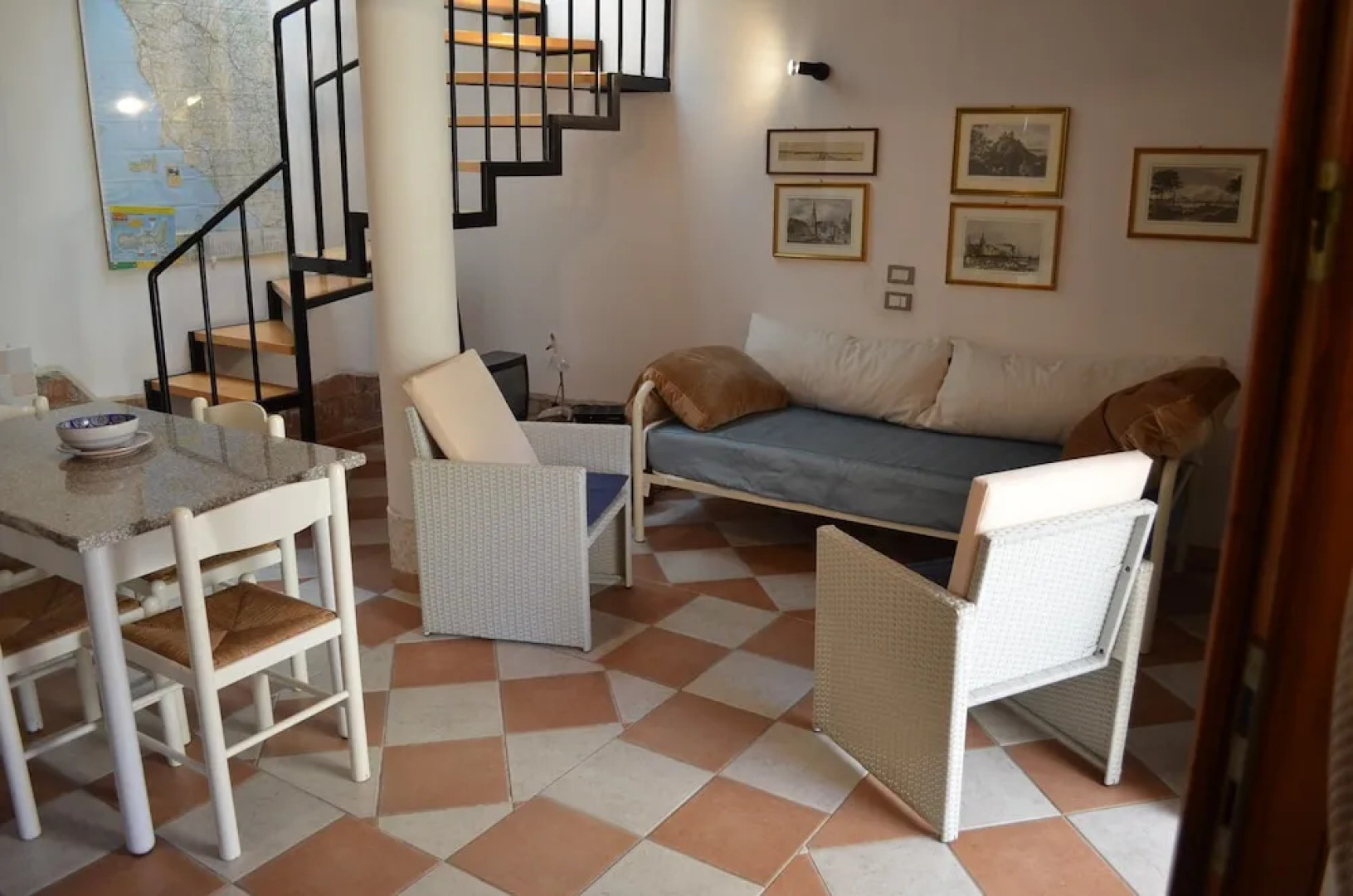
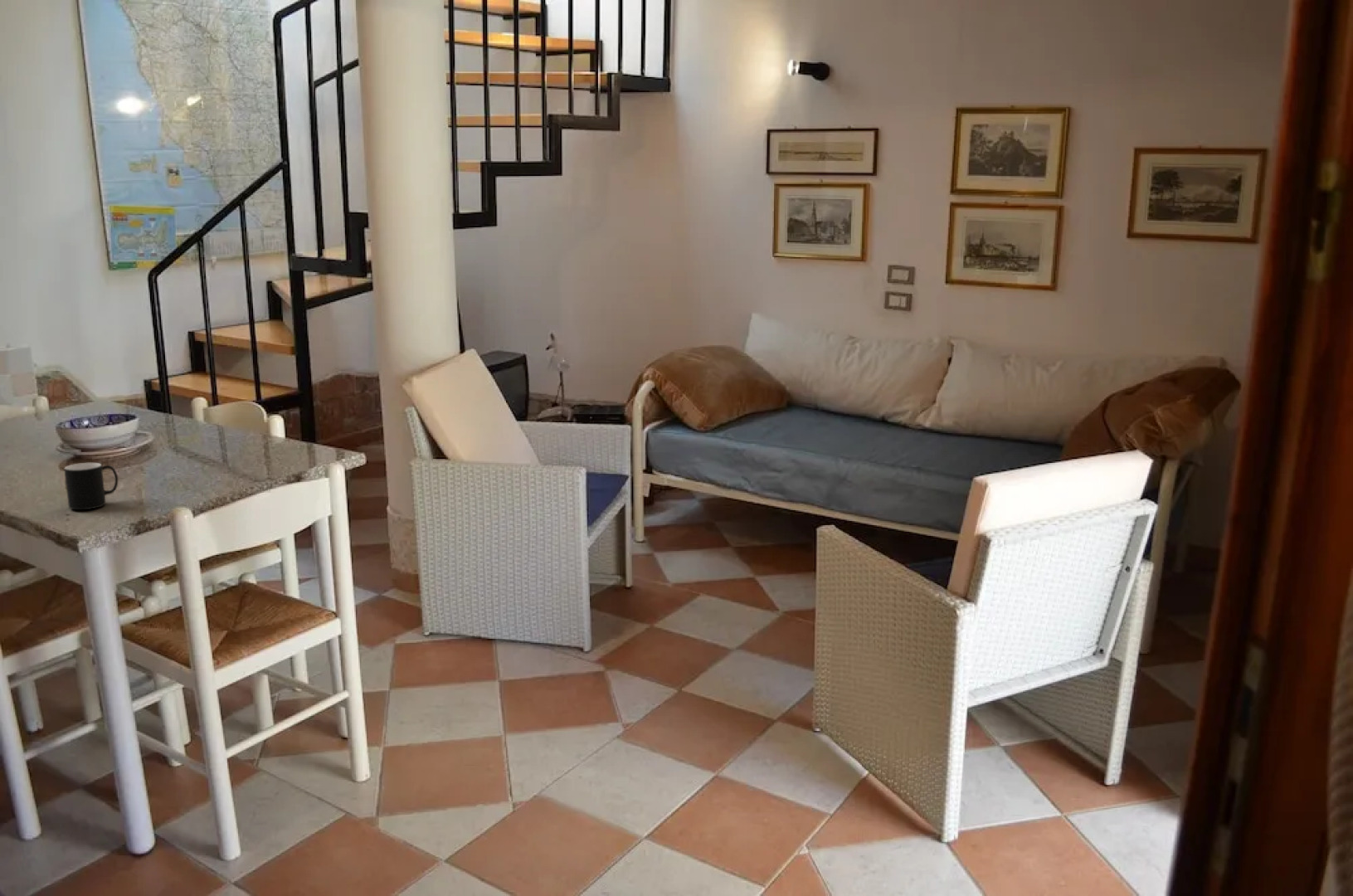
+ cup [63,462,119,510]
